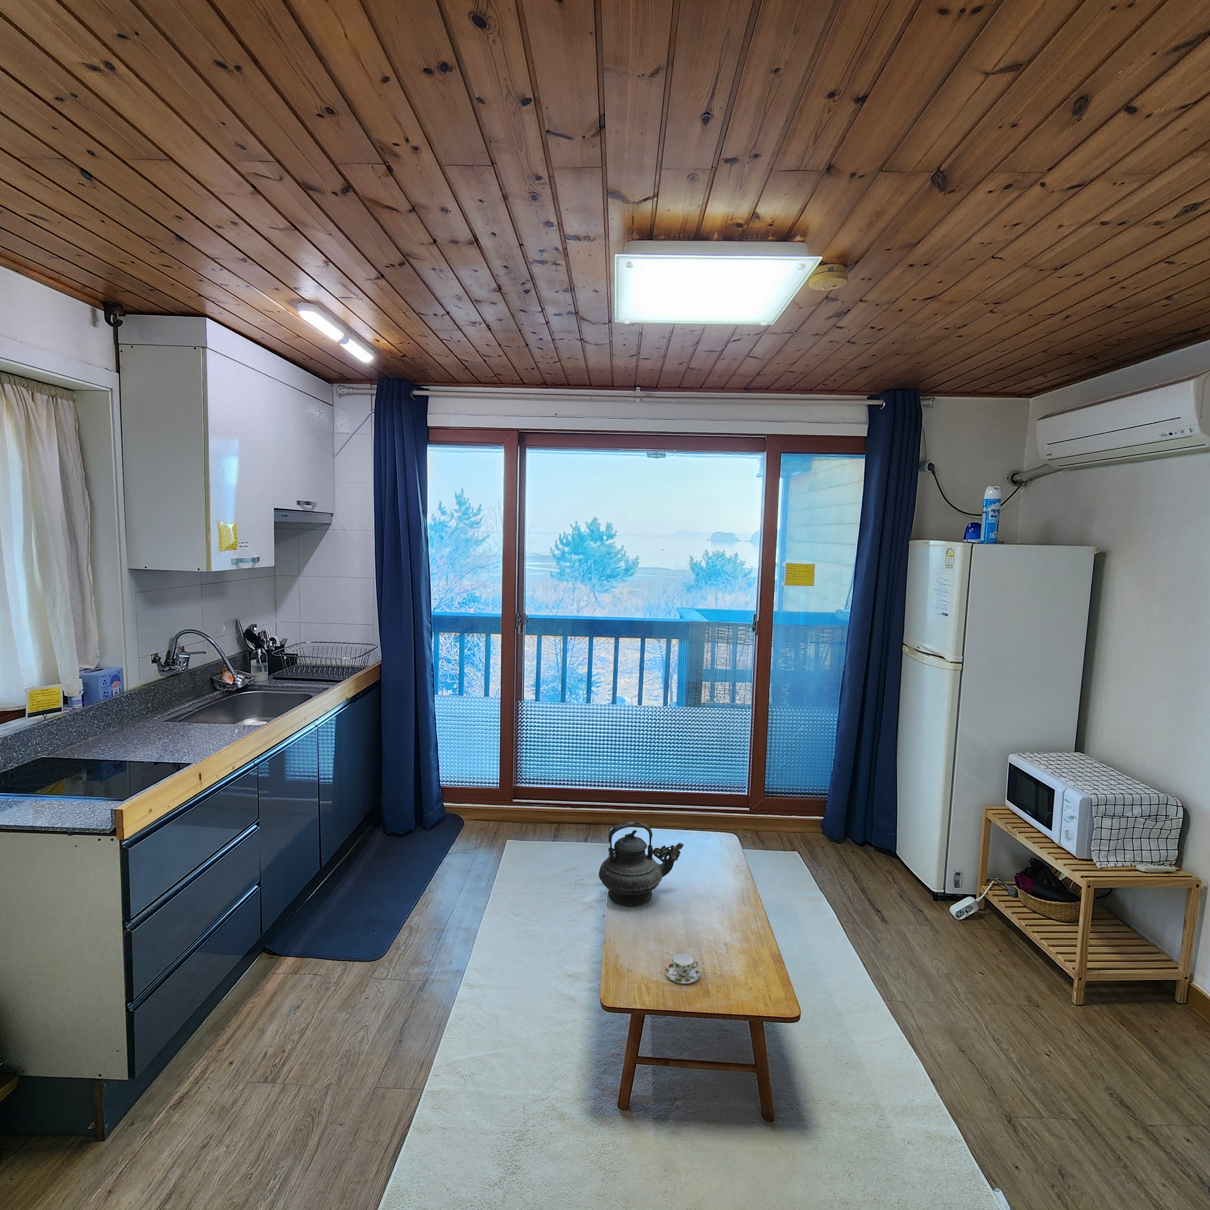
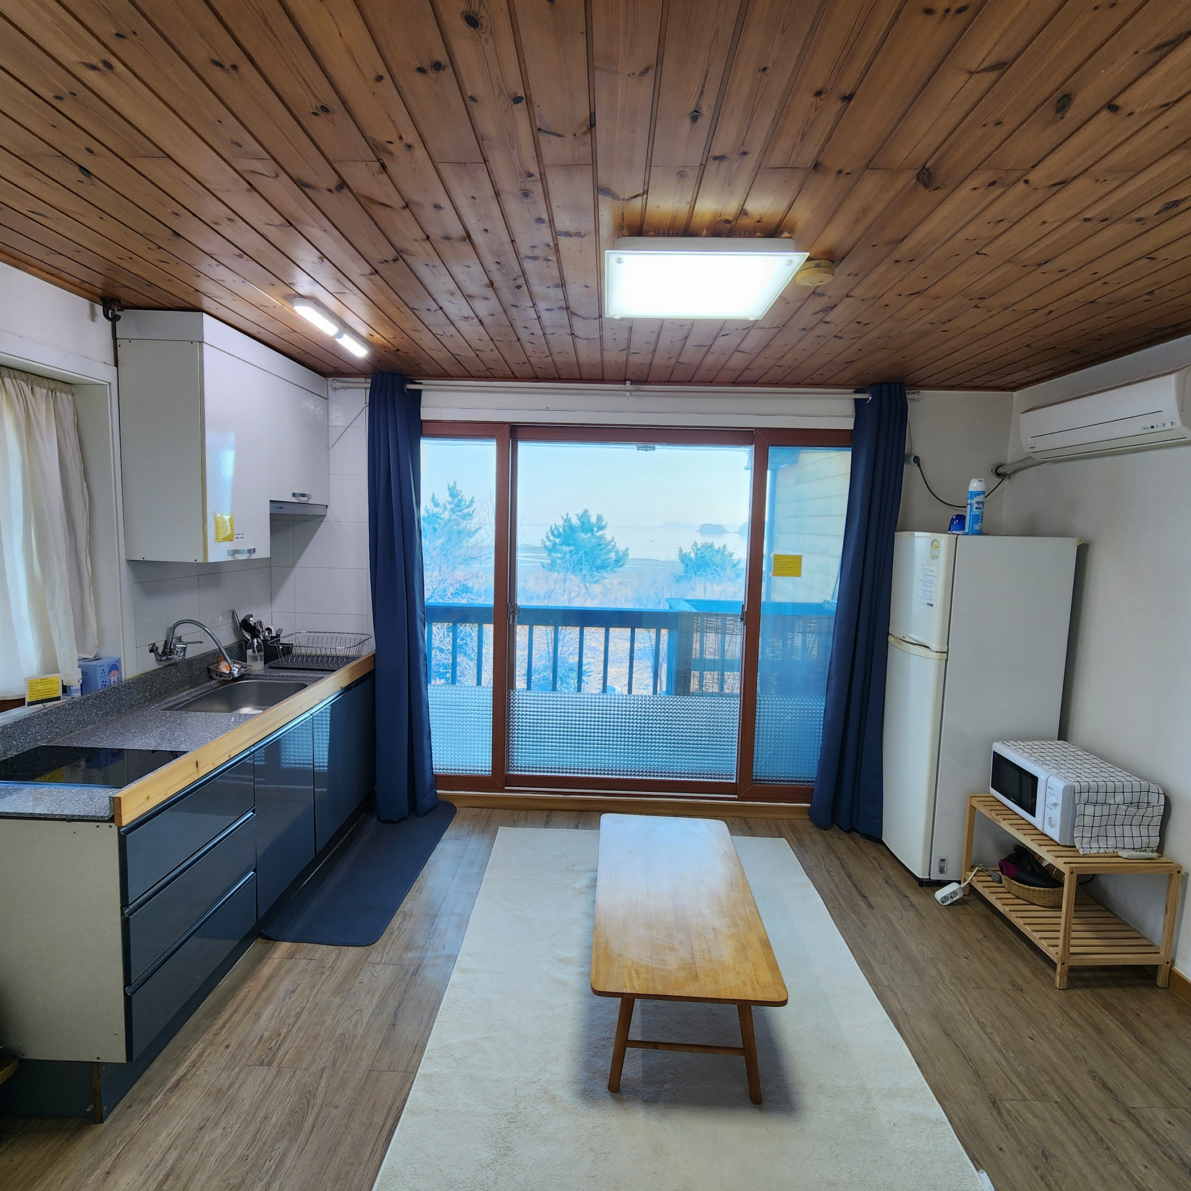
- teapot [598,820,685,906]
- teacup [665,952,700,984]
